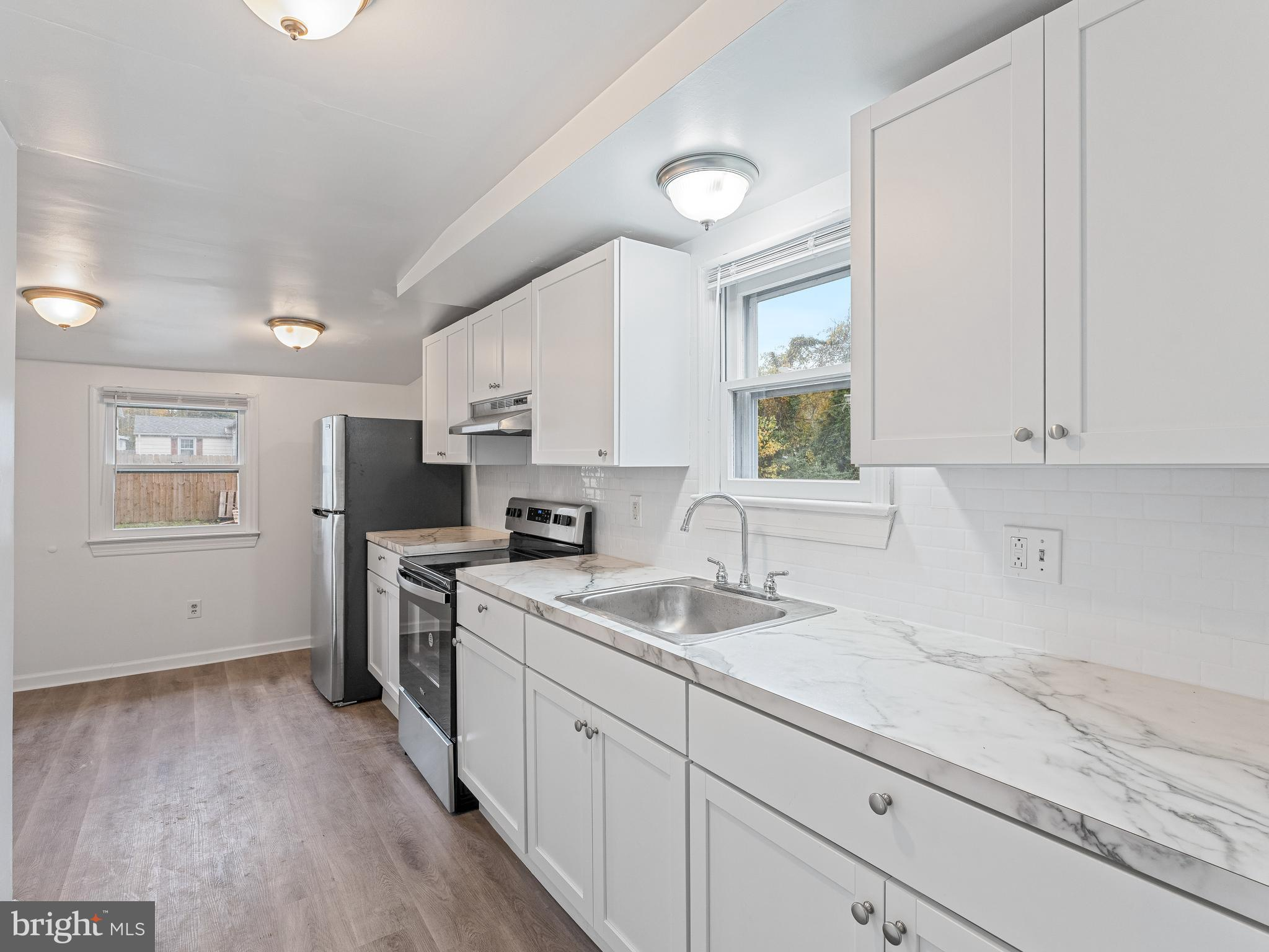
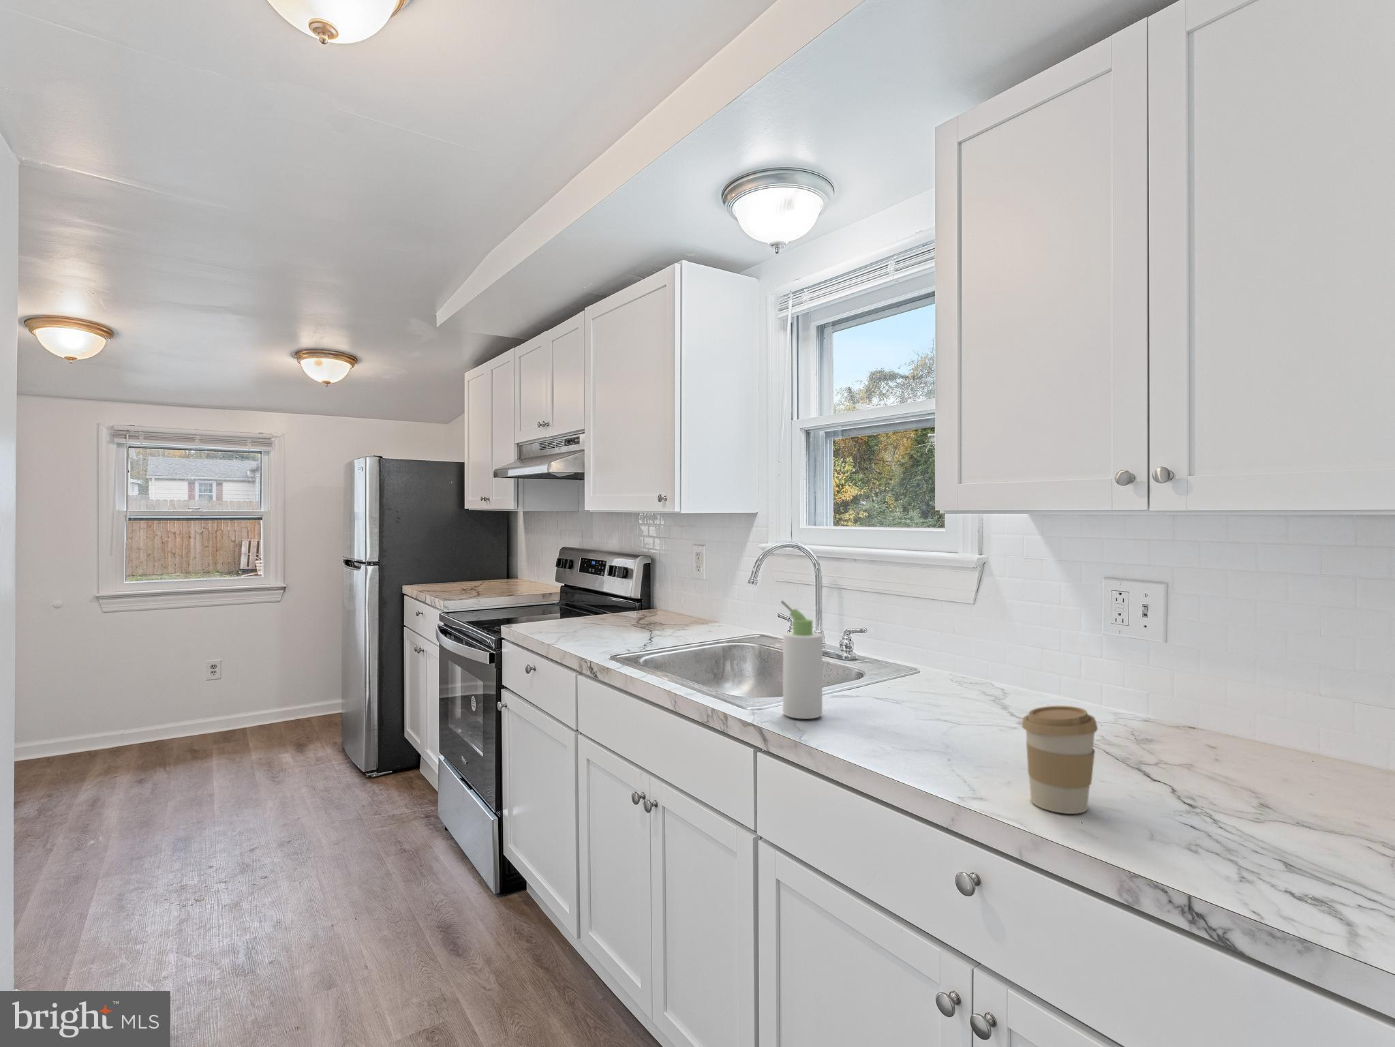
+ coffee cup [1021,705,1098,815]
+ bottle [780,599,823,720]
